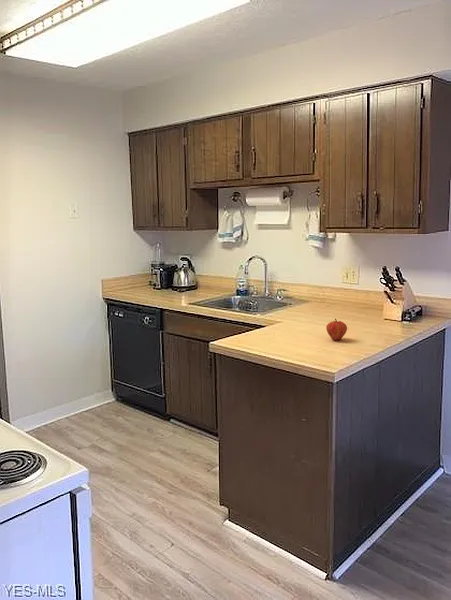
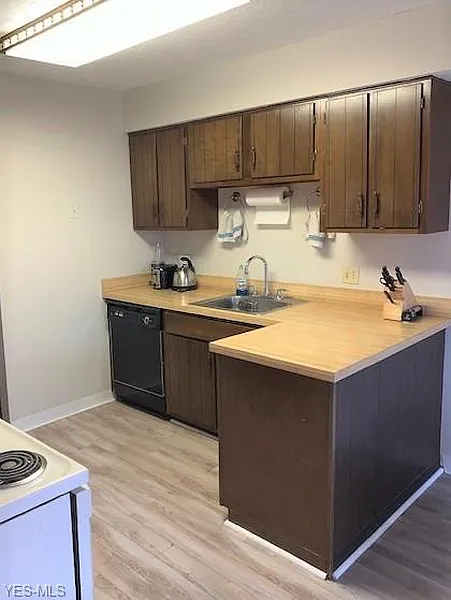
- fruit [325,318,348,341]
